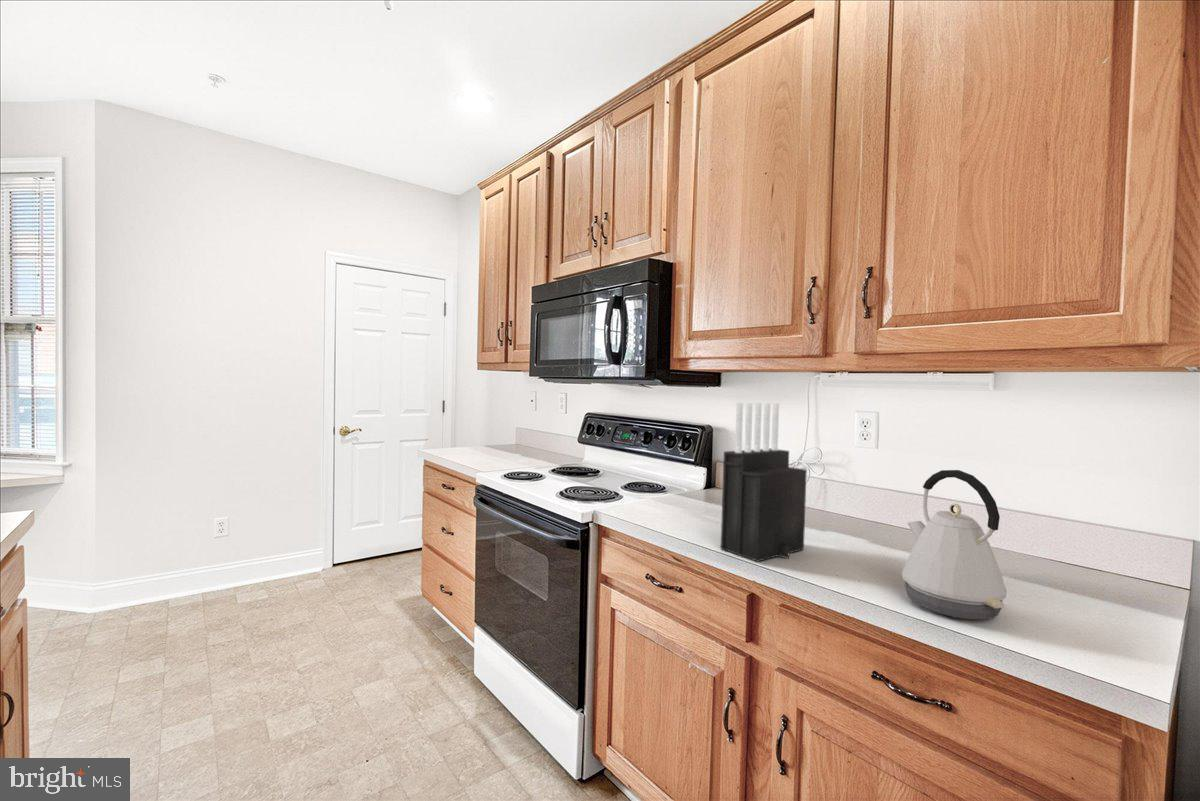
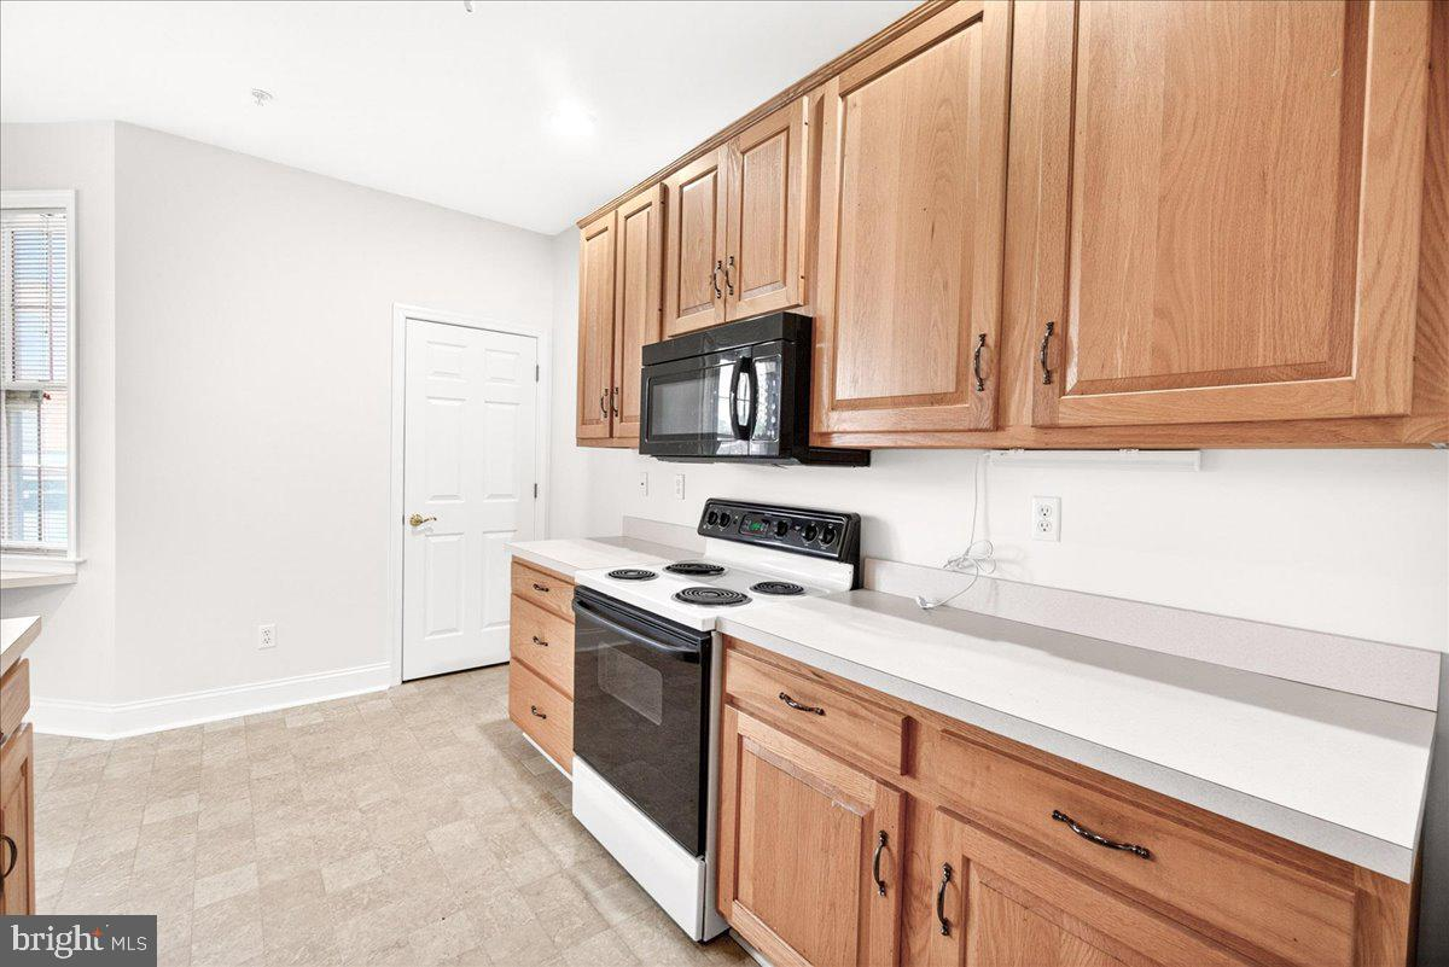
- knife block [720,401,808,563]
- kettle [901,469,1008,621]
